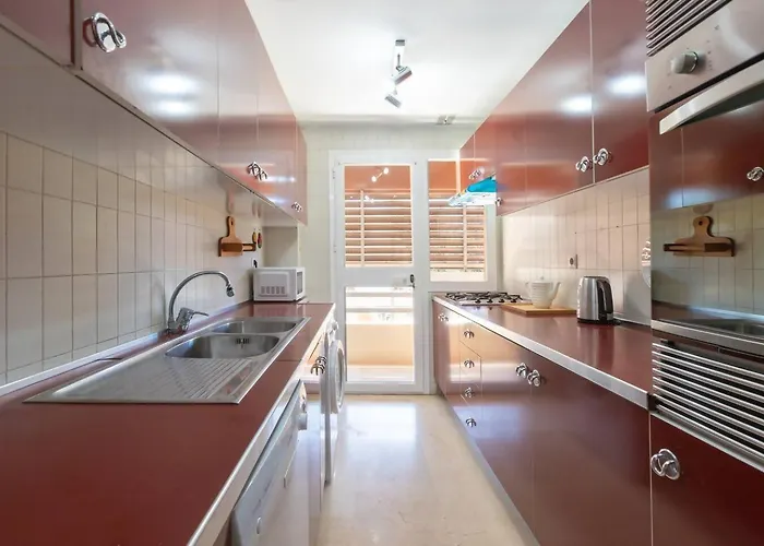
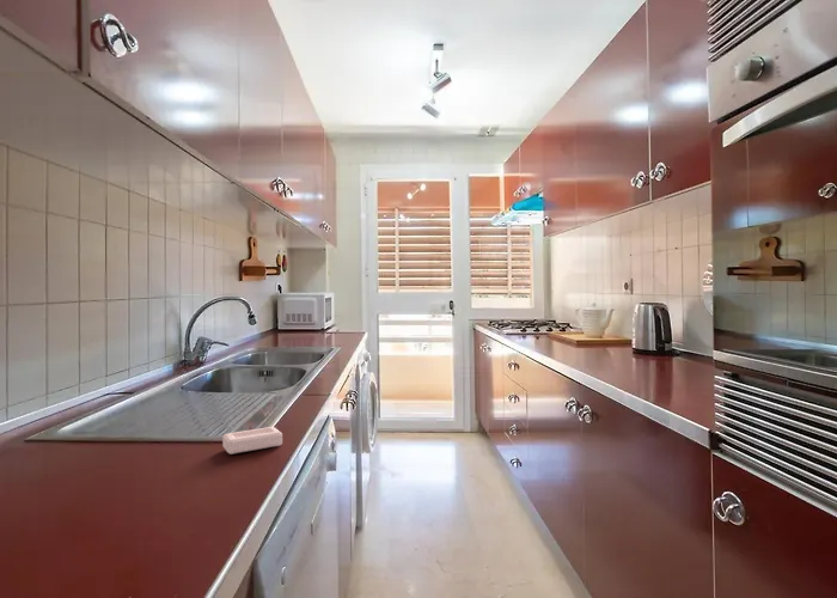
+ soap bar [221,426,283,456]
